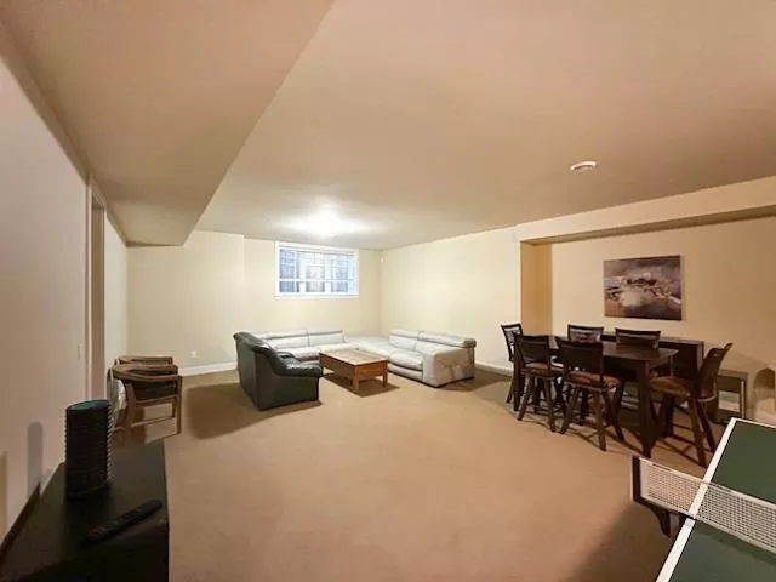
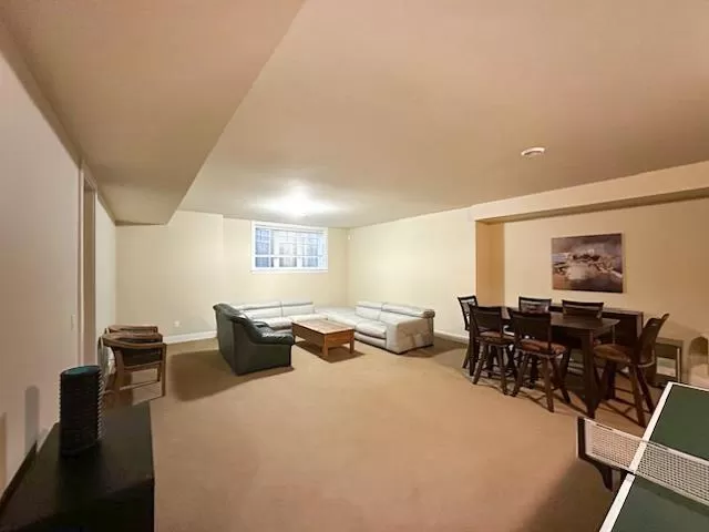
- remote control [87,498,164,543]
